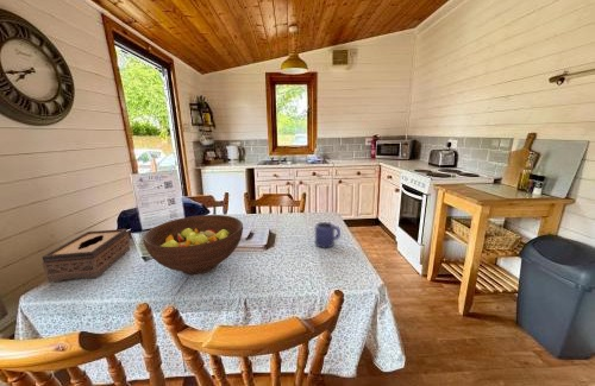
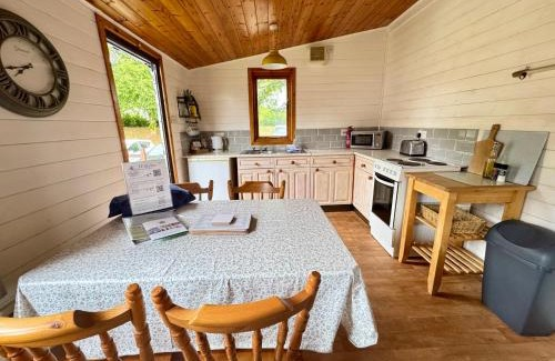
- fruit bowl [142,214,244,276]
- mug [314,221,342,249]
- tissue box [40,228,131,283]
